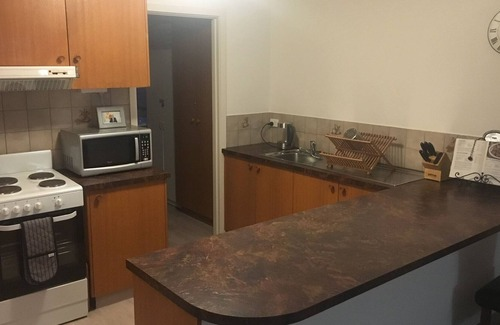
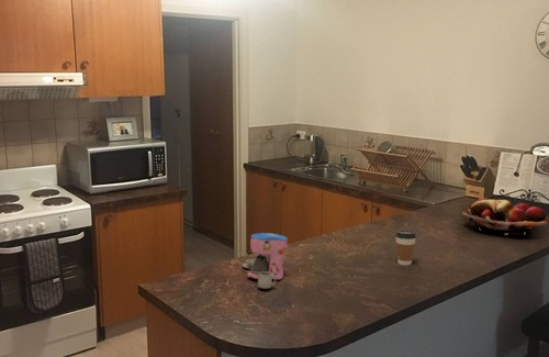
+ fruit basket [461,197,549,236]
+ coffee cup [394,230,417,267]
+ coffee maker [242,232,289,290]
